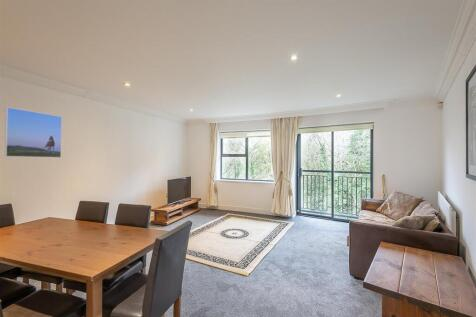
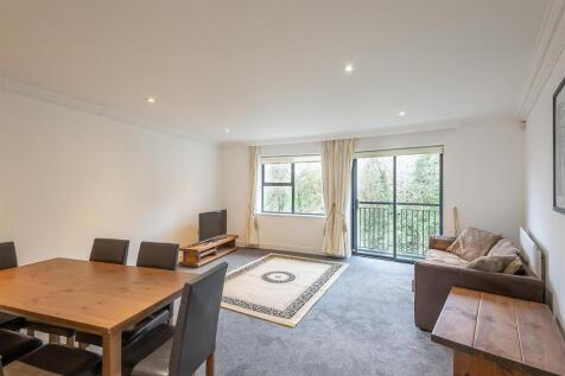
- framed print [4,106,63,159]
